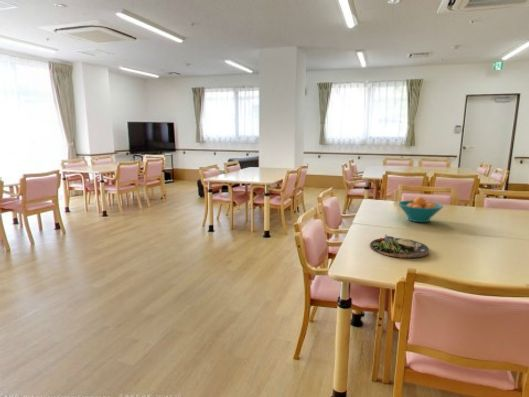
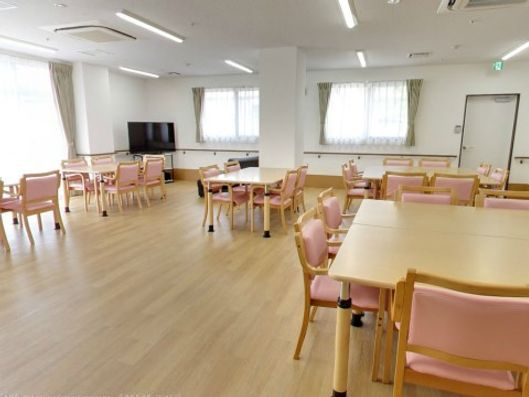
- dinner plate [369,233,430,259]
- fruit bowl [397,196,444,223]
